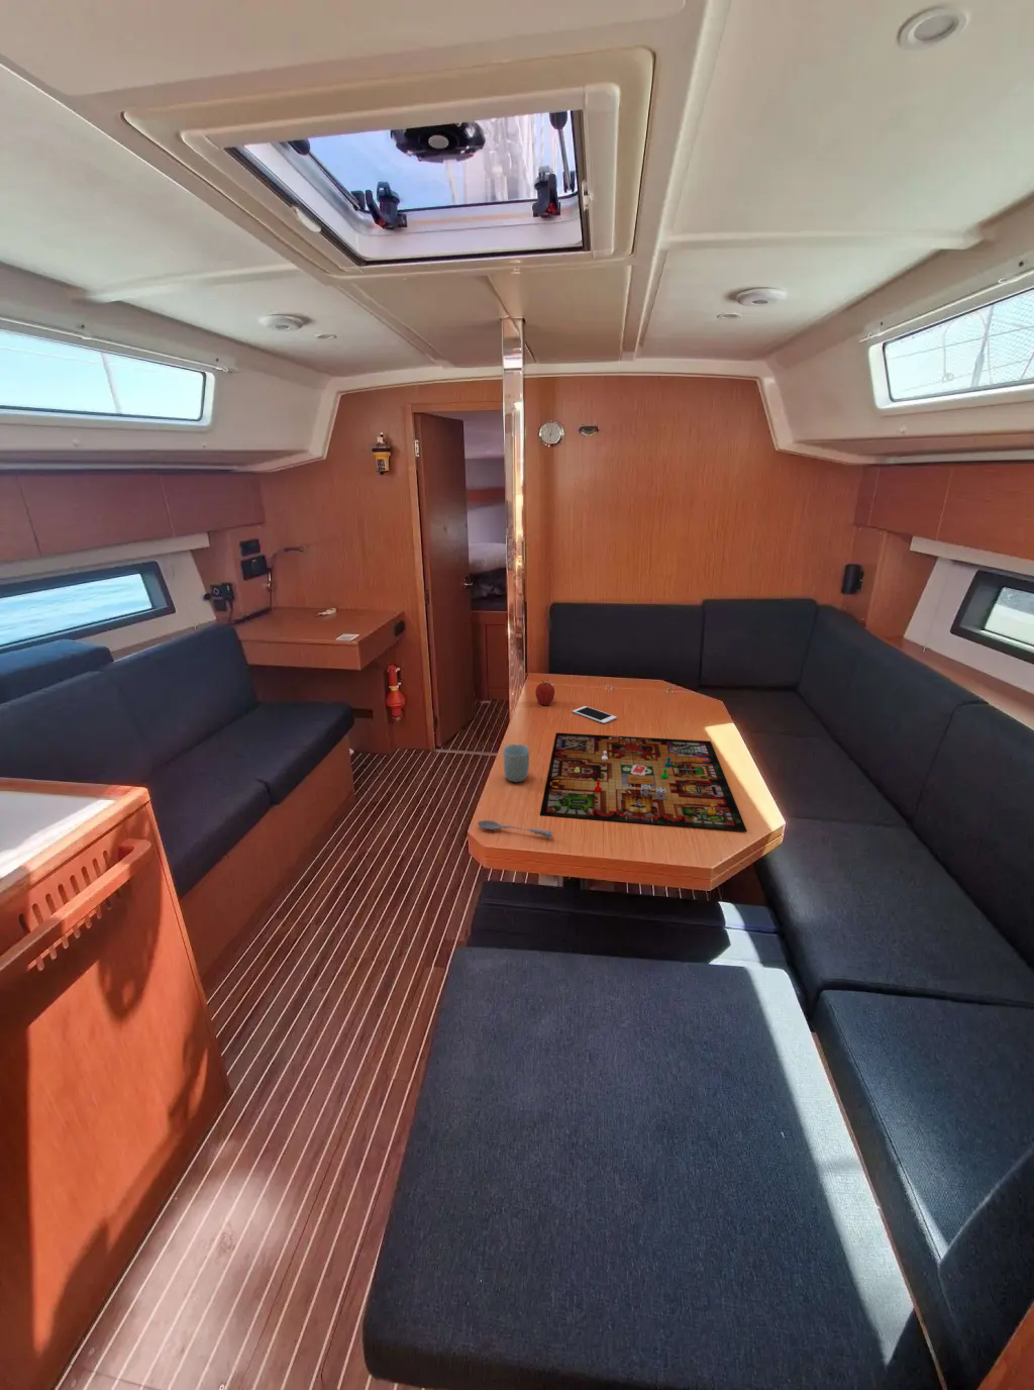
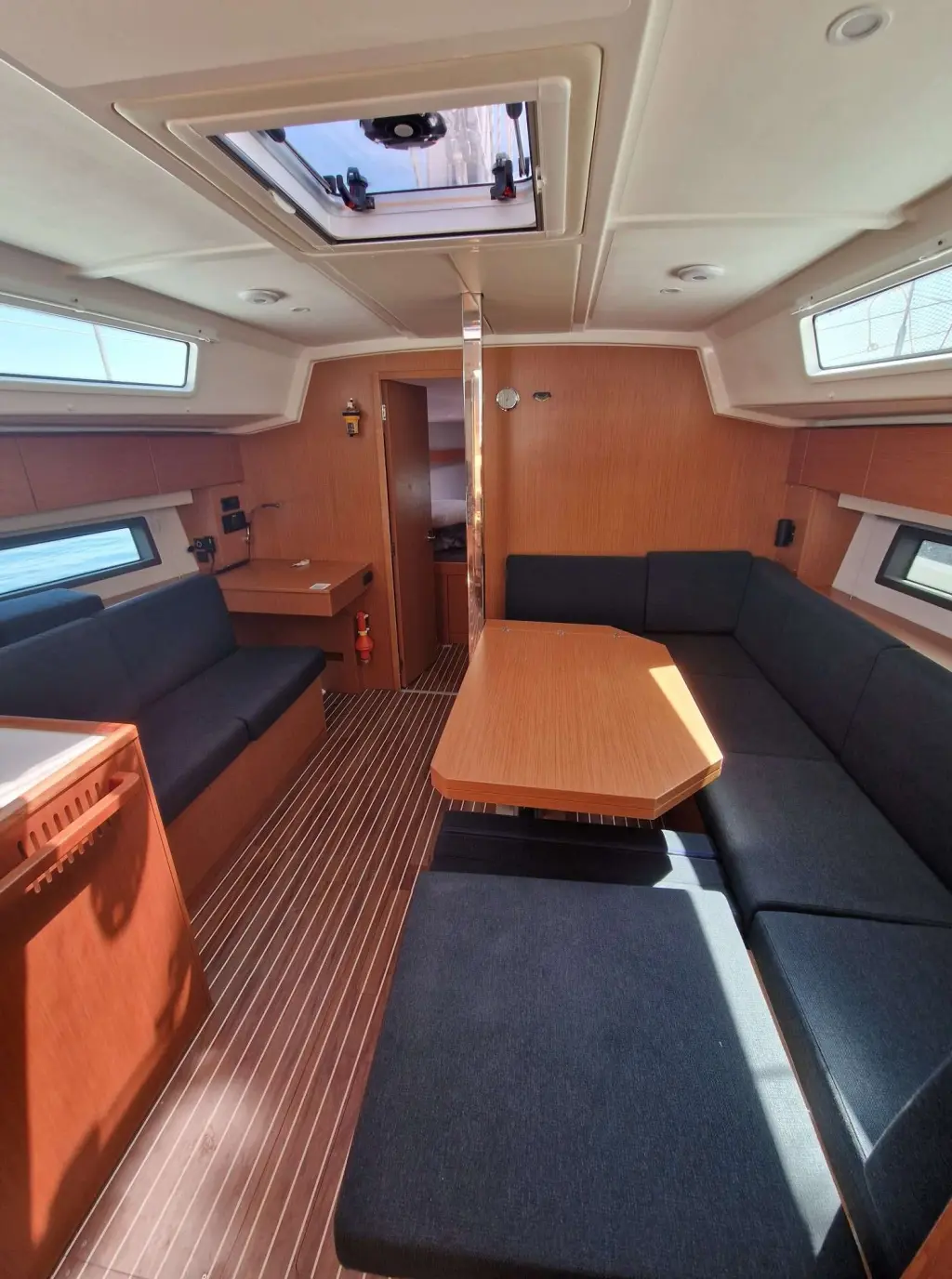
- fruit [534,680,555,706]
- cell phone [571,705,617,724]
- gameboard [539,731,748,832]
- soupspoon [477,819,553,839]
- cup [502,743,530,782]
